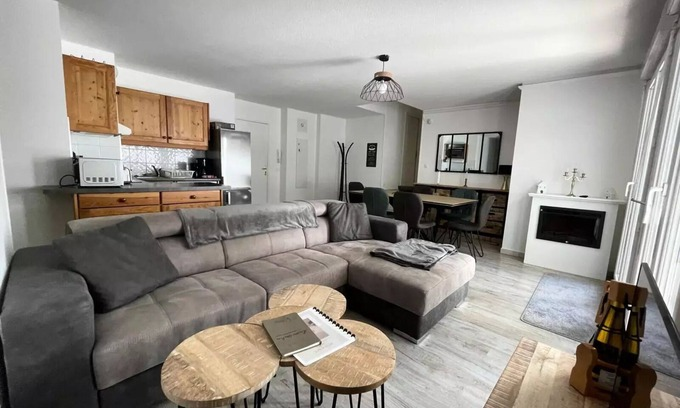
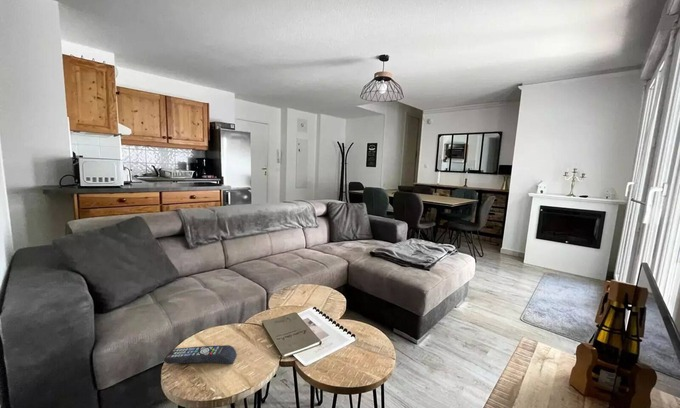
+ remote control [163,344,237,365]
